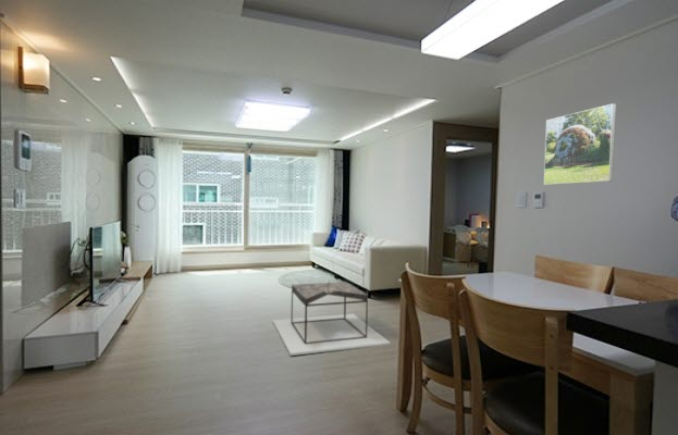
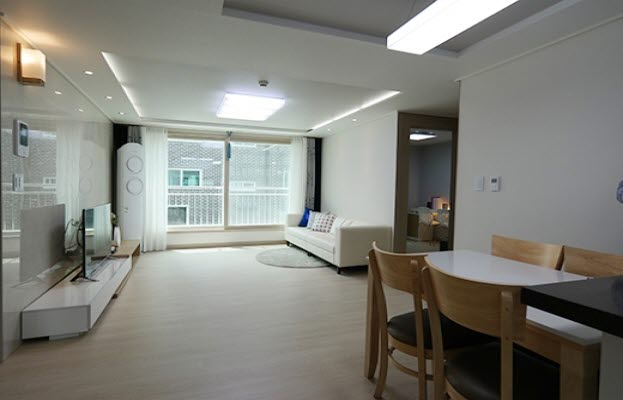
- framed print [543,102,617,186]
- coffee table [272,279,392,357]
